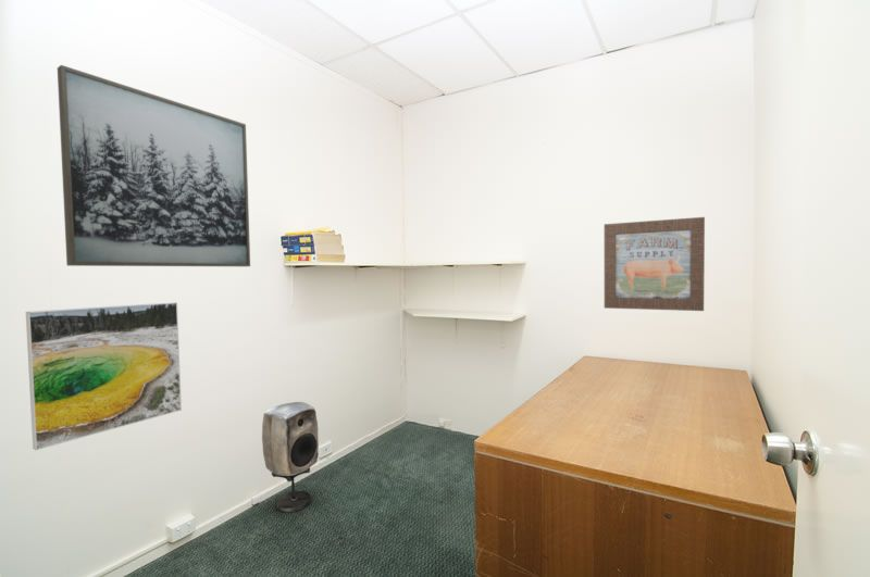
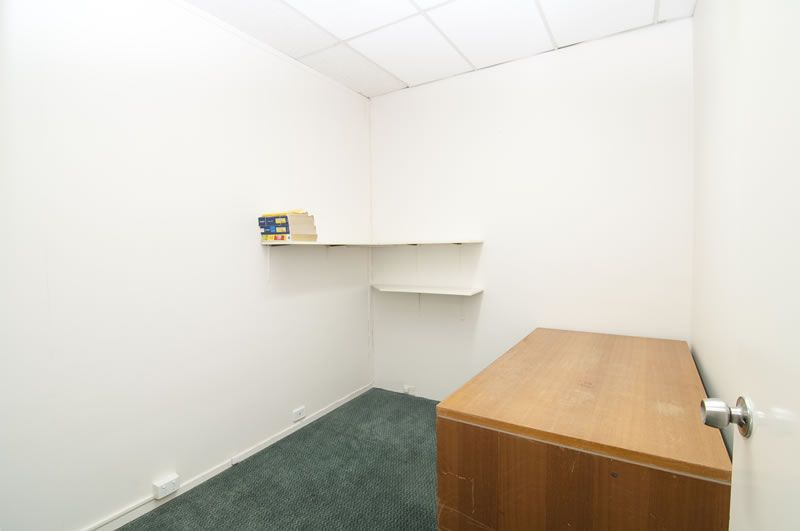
- wall art [604,216,706,312]
- wall art [57,64,251,267]
- speaker [261,401,320,513]
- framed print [25,301,183,451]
